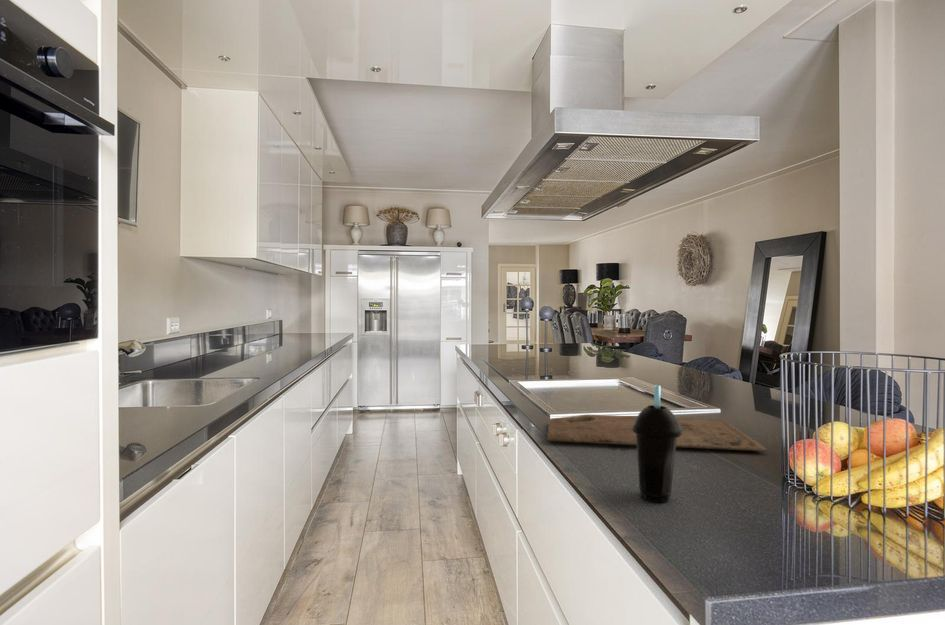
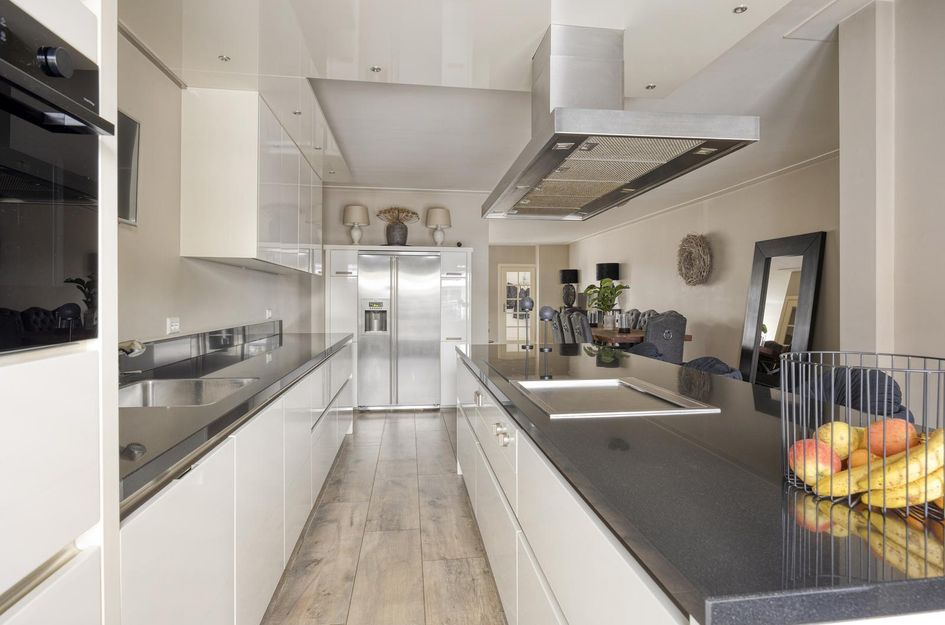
- cup [632,384,682,503]
- cutting board [546,414,767,452]
